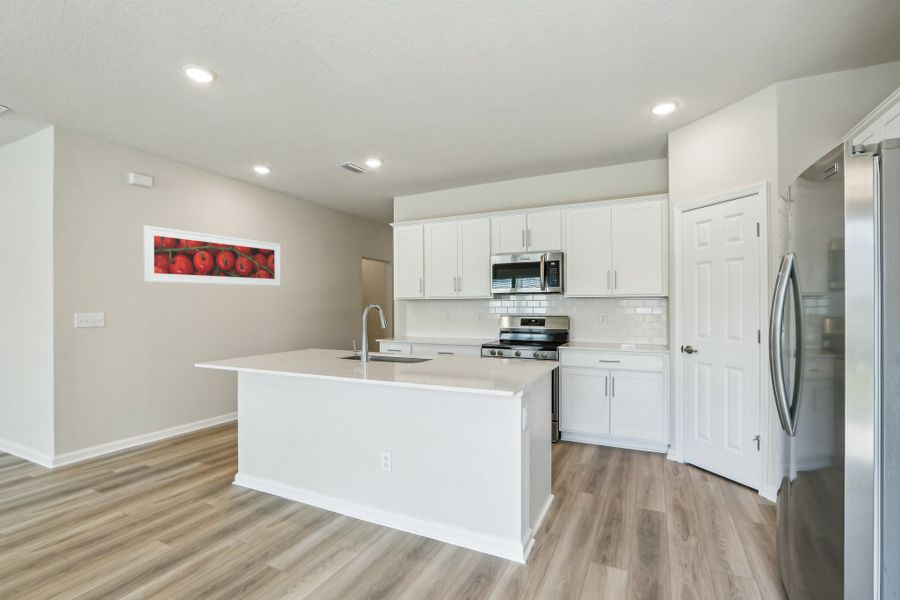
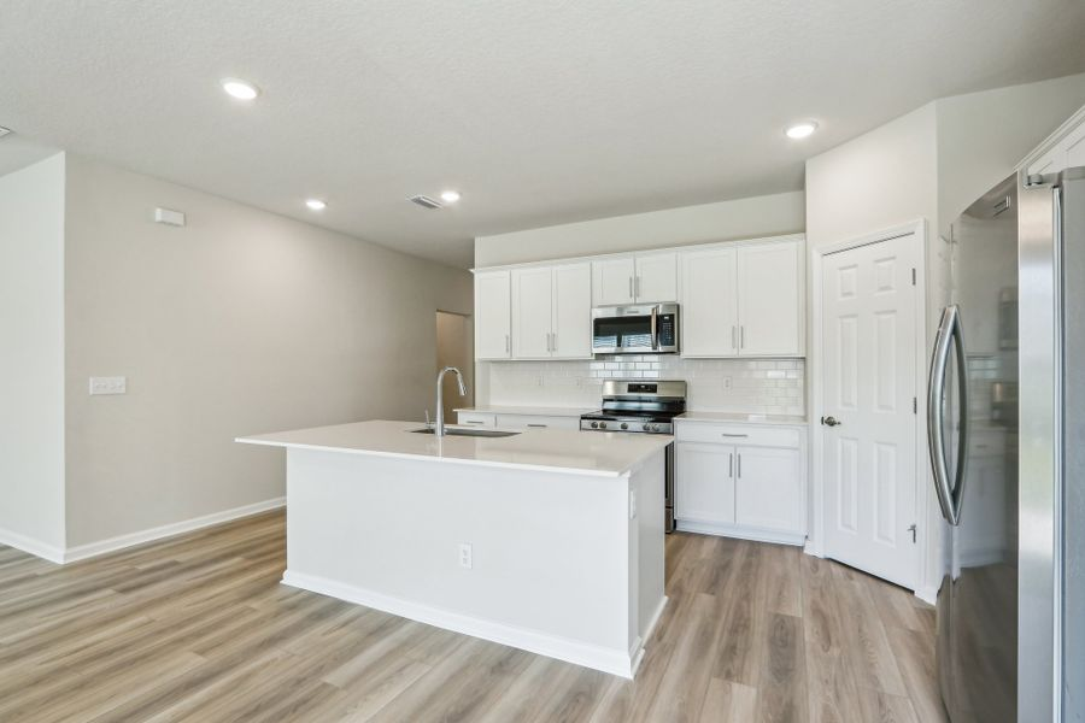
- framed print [143,224,281,287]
